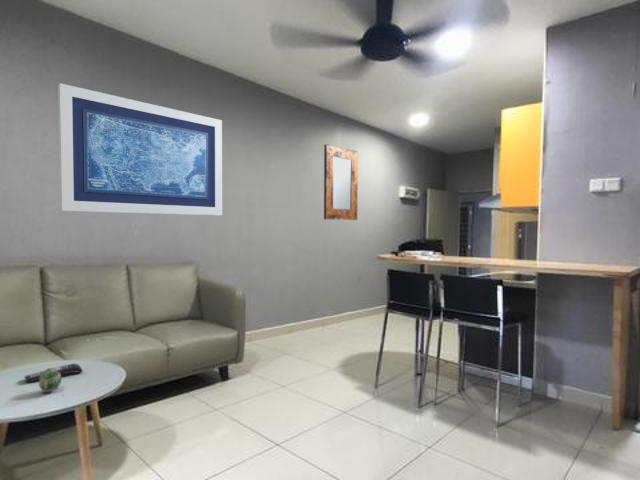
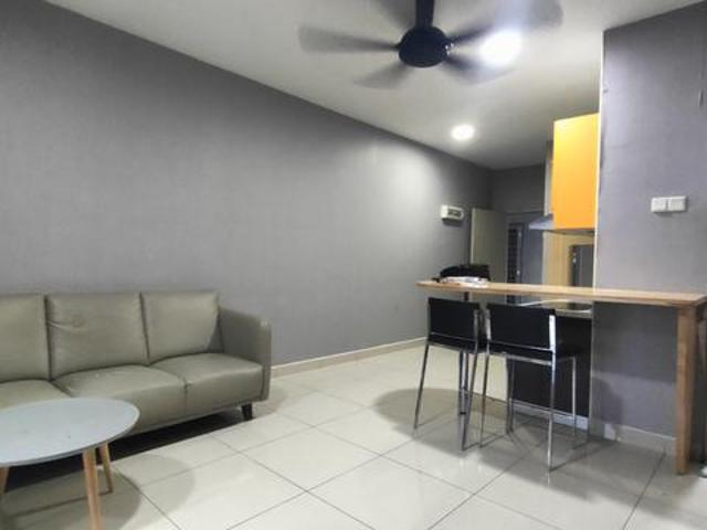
- wall art [57,82,223,216]
- home mirror [323,143,359,221]
- decorative egg [38,367,62,393]
- remote control [23,363,84,383]
